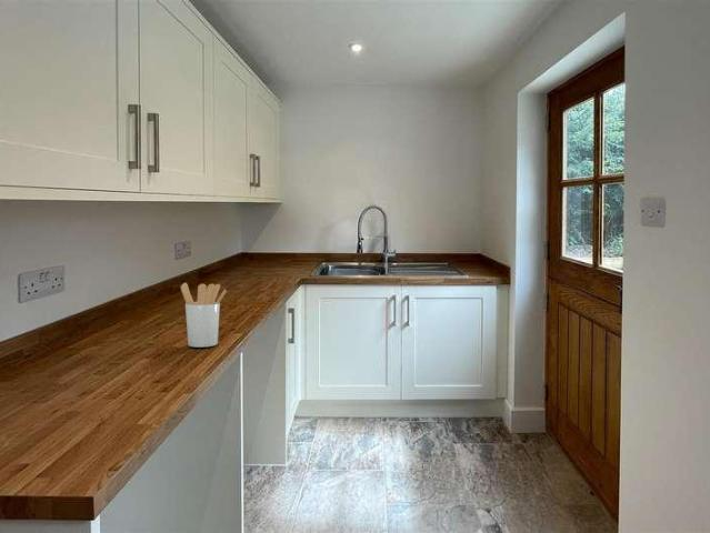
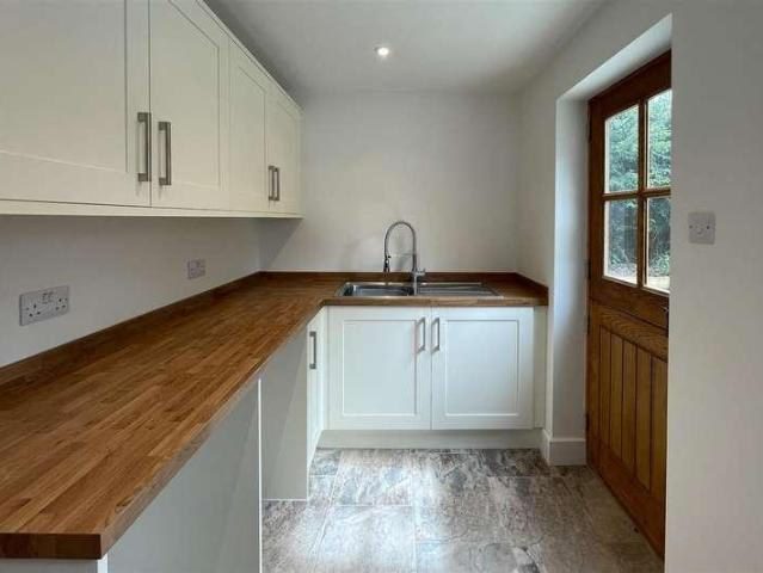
- utensil holder [180,282,228,349]
